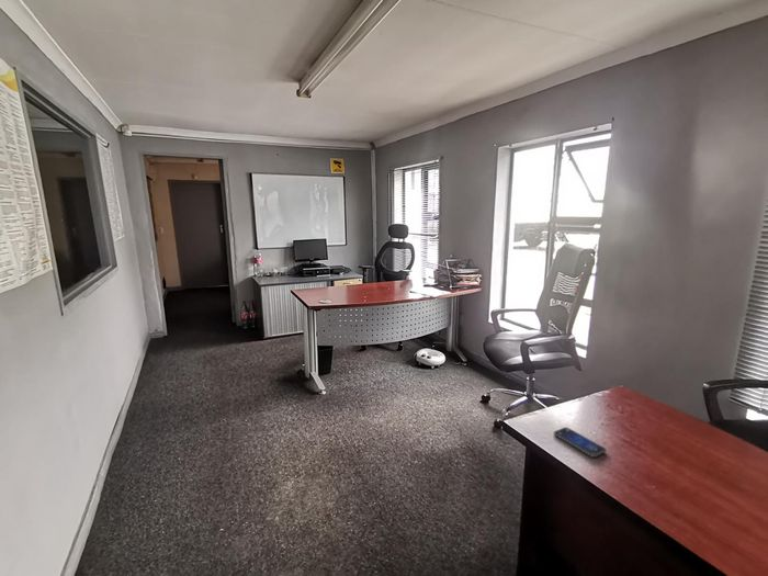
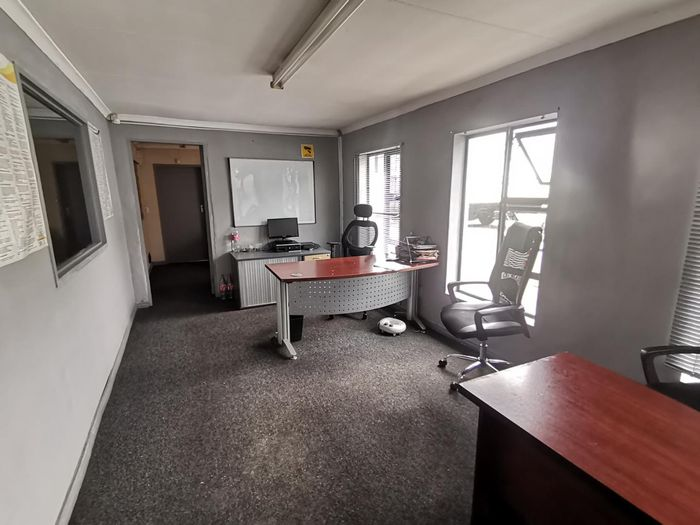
- smartphone [553,426,608,459]
